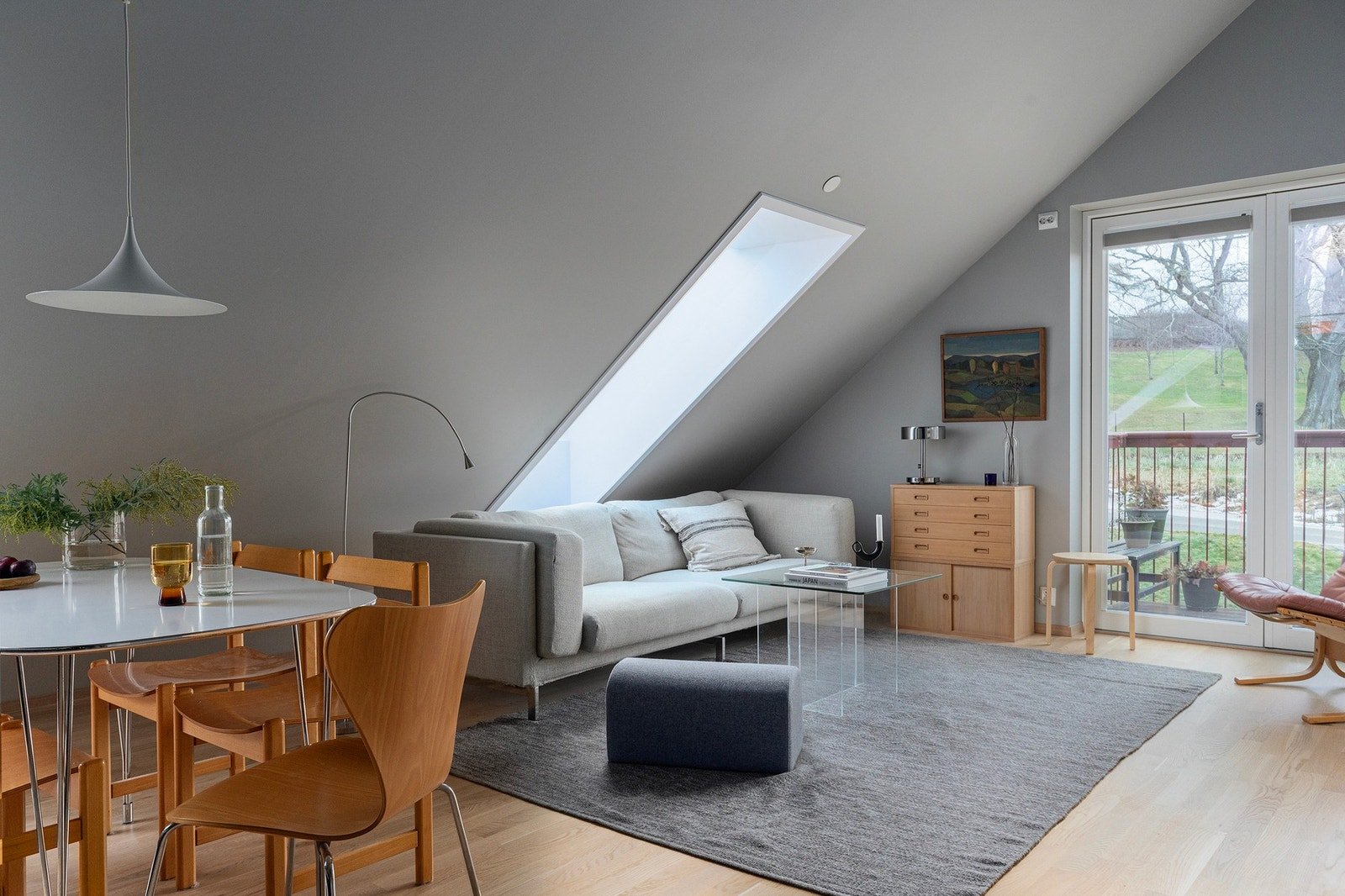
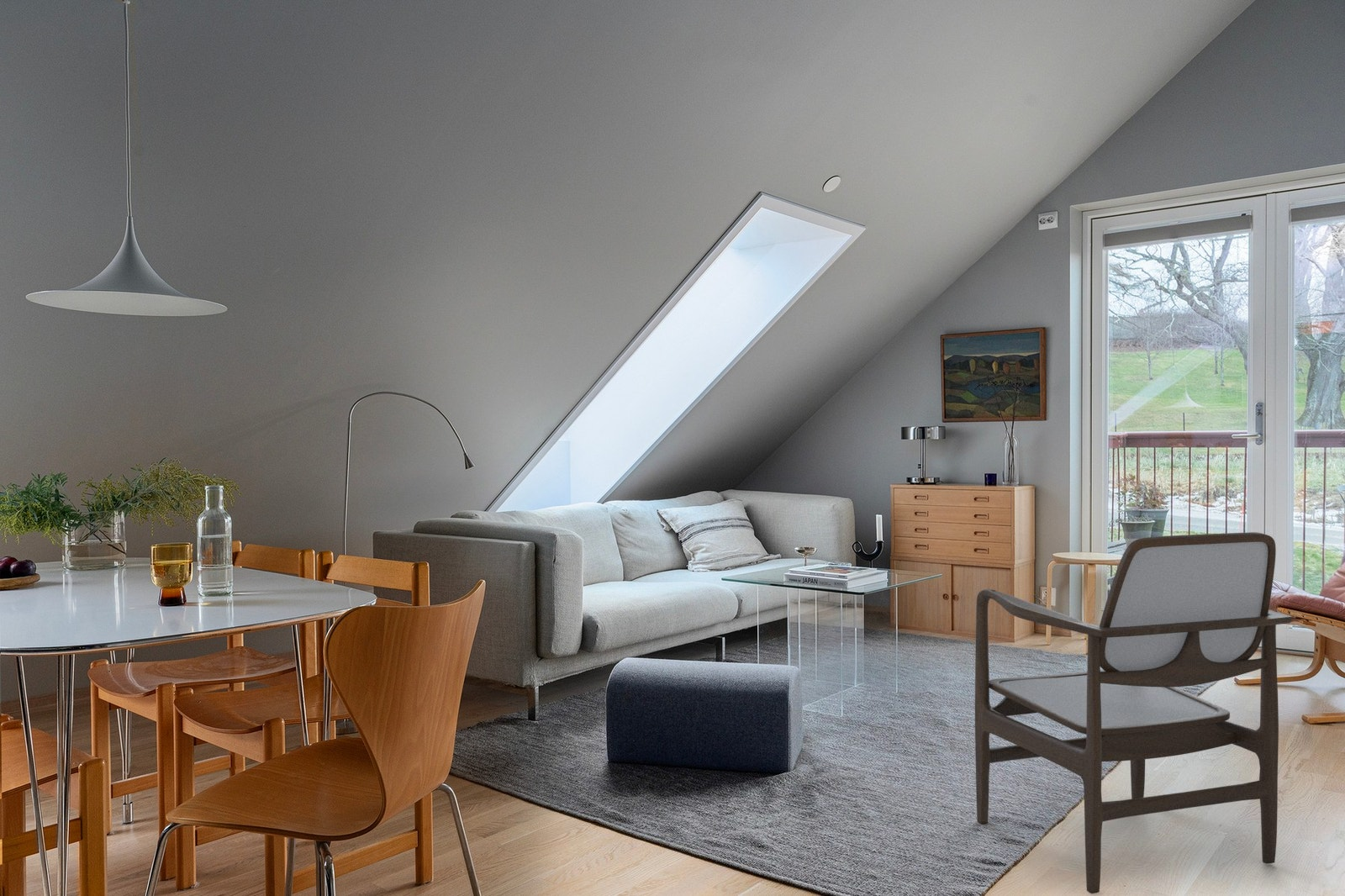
+ armchair [974,531,1294,894]
